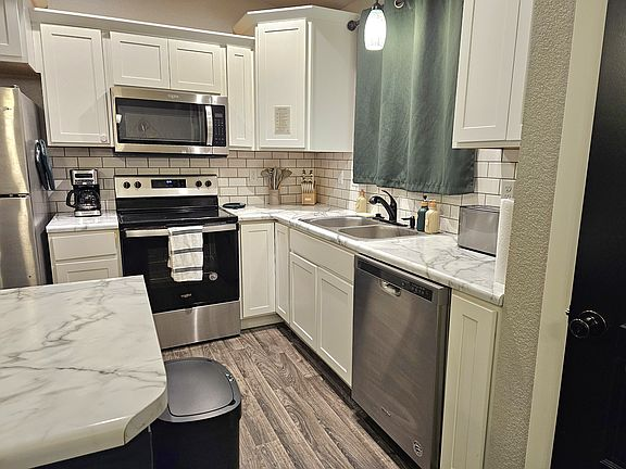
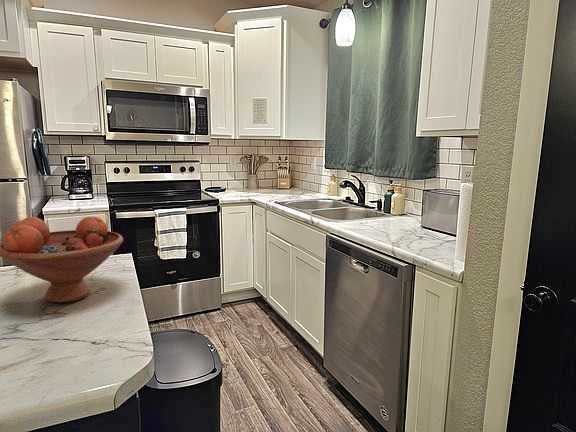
+ fruit bowl [0,216,124,304]
